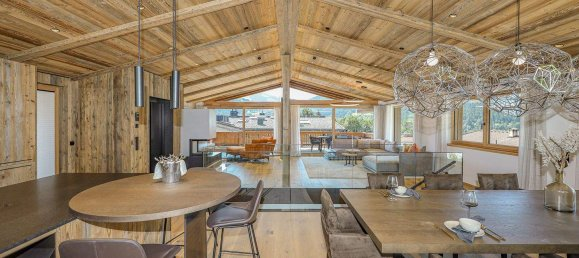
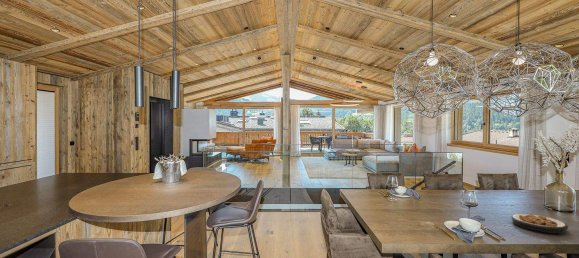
+ plate [511,213,569,234]
